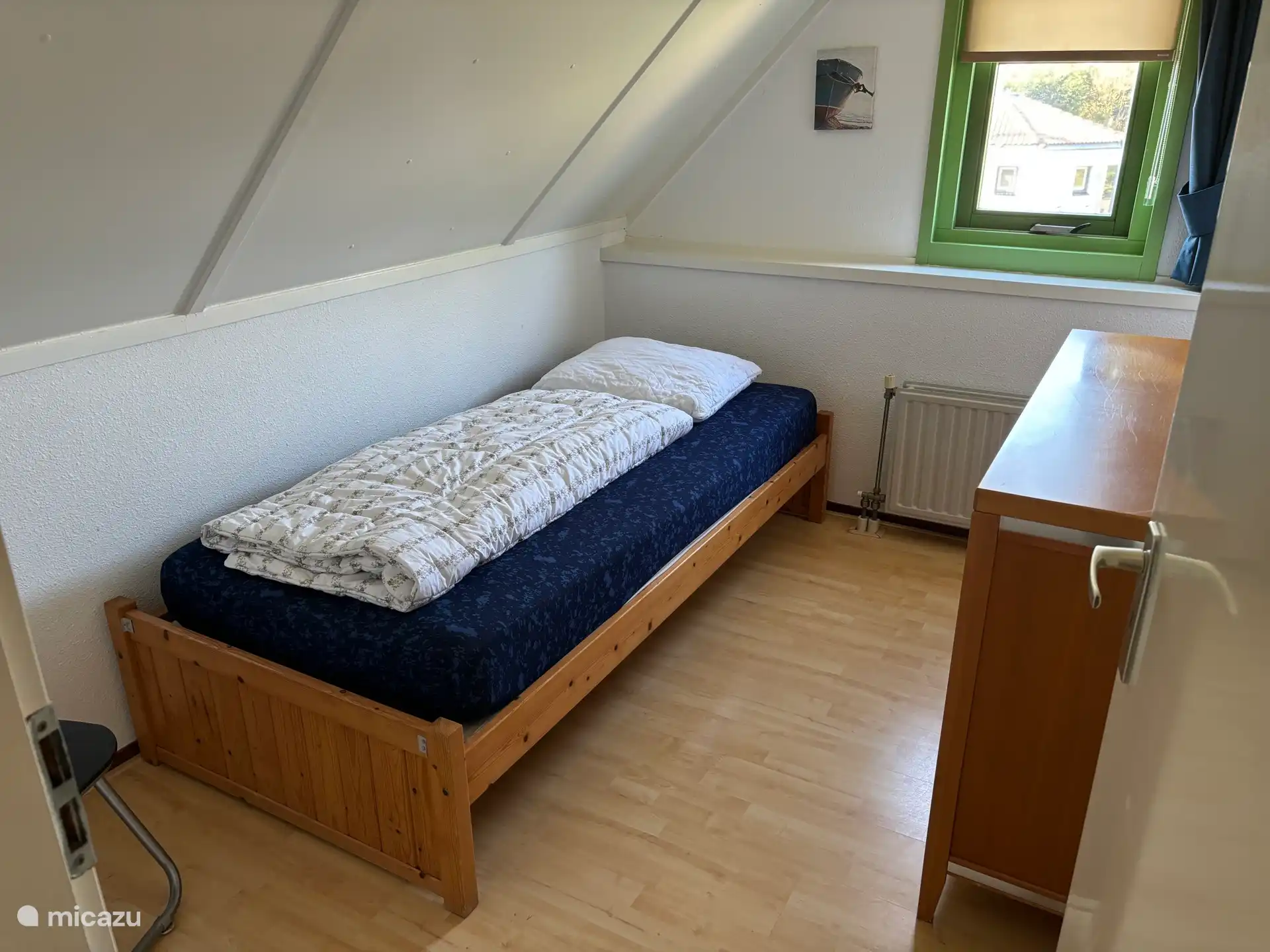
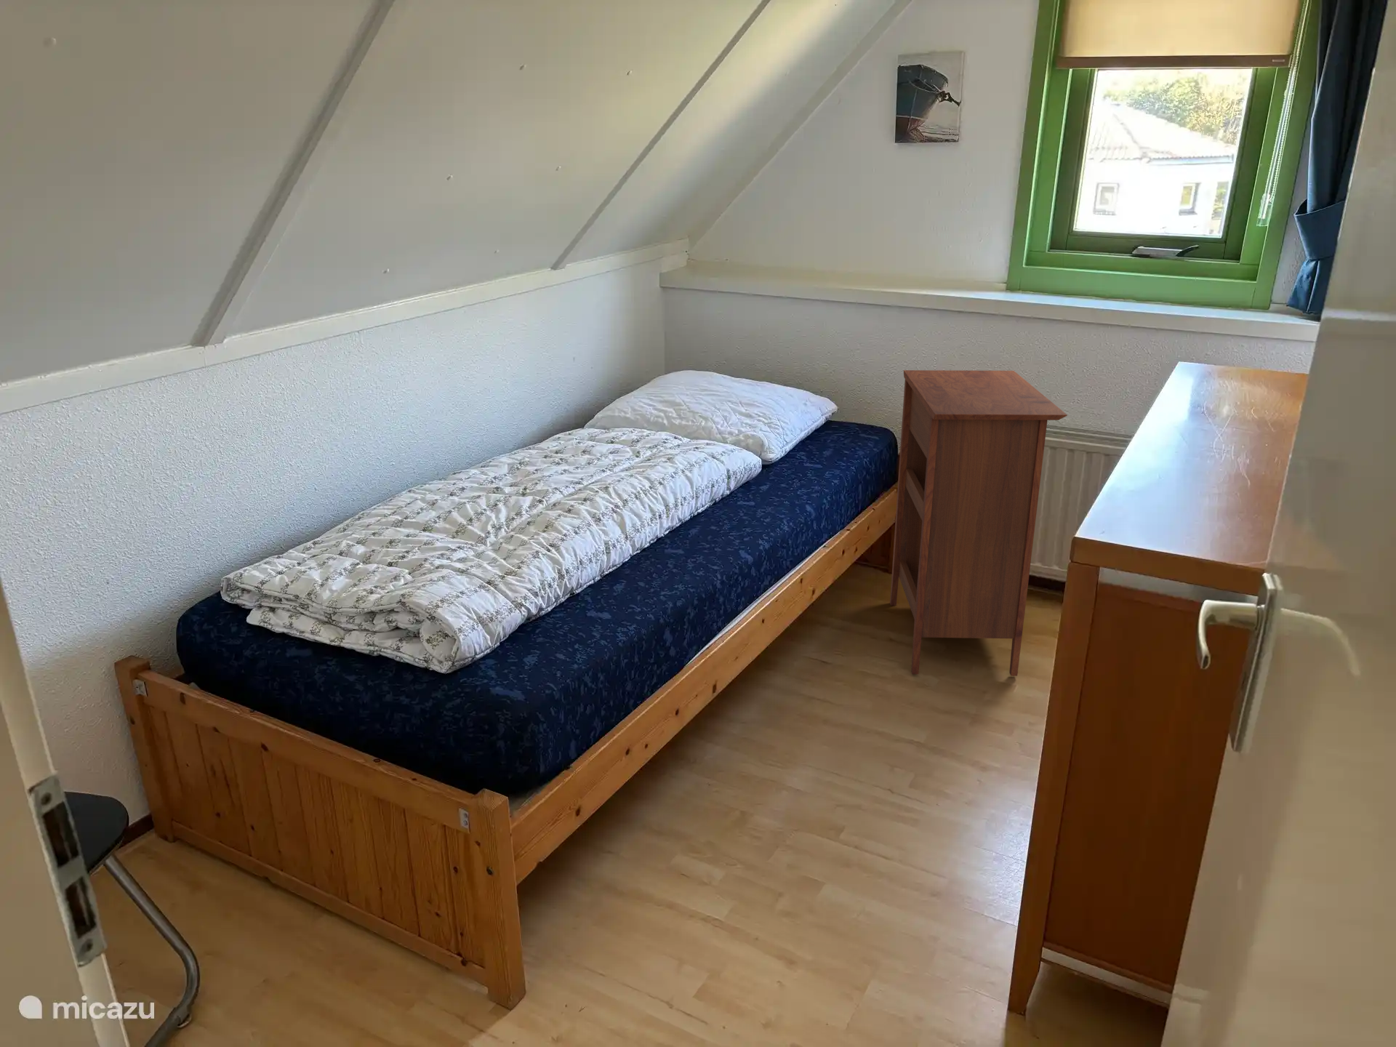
+ nightstand [889,370,1068,676]
